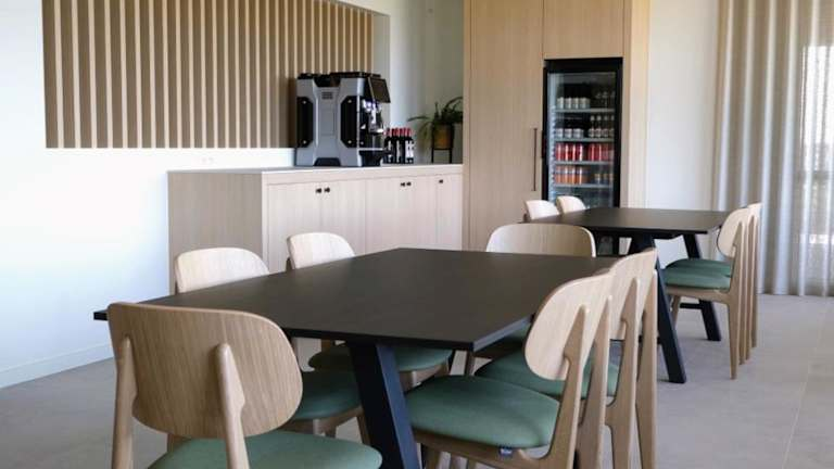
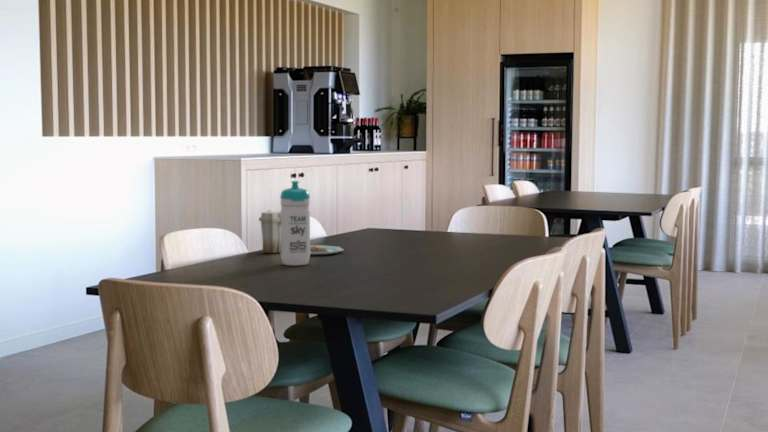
+ water bottle [279,180,311,267]
+ plate [257,209,344,256]
